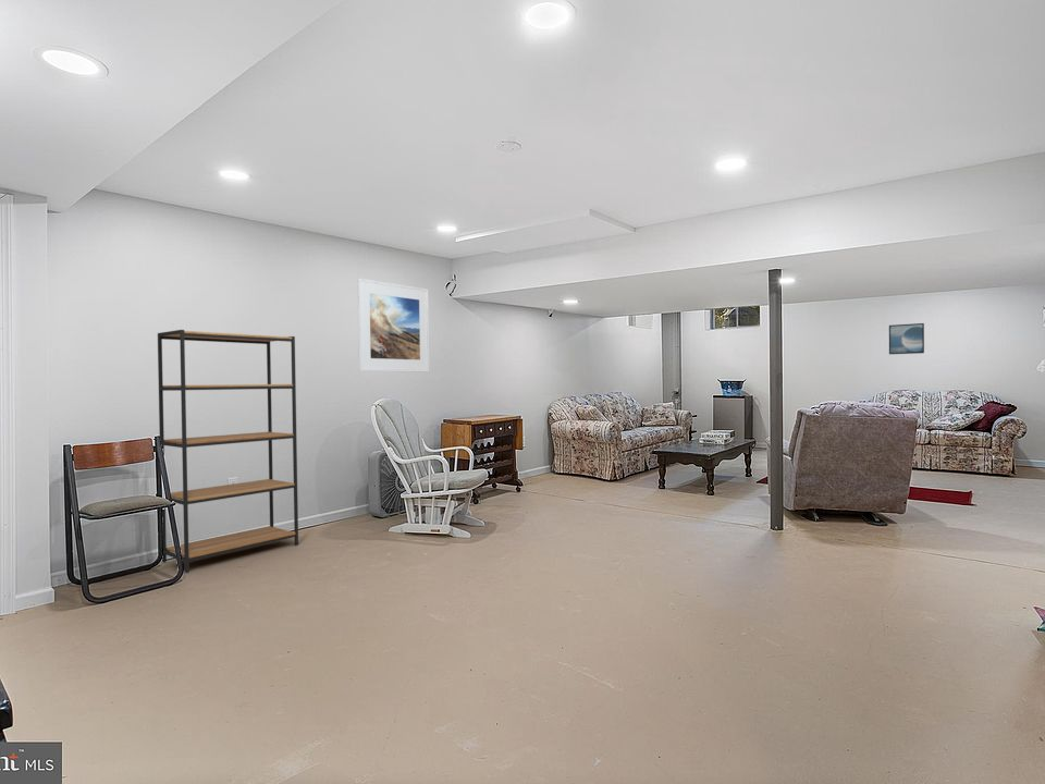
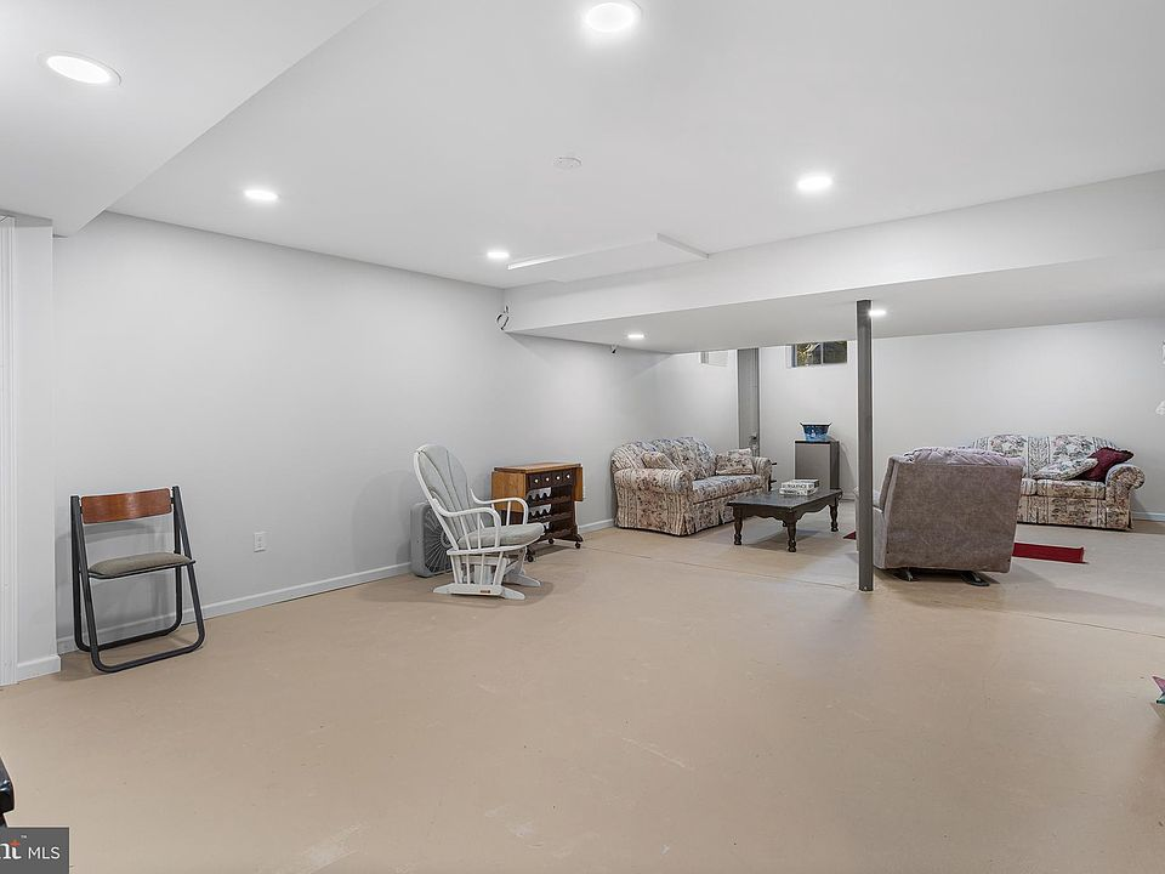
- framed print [888,322,925,355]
- bookshelf [157,329,299,573]
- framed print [356,278,431,373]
